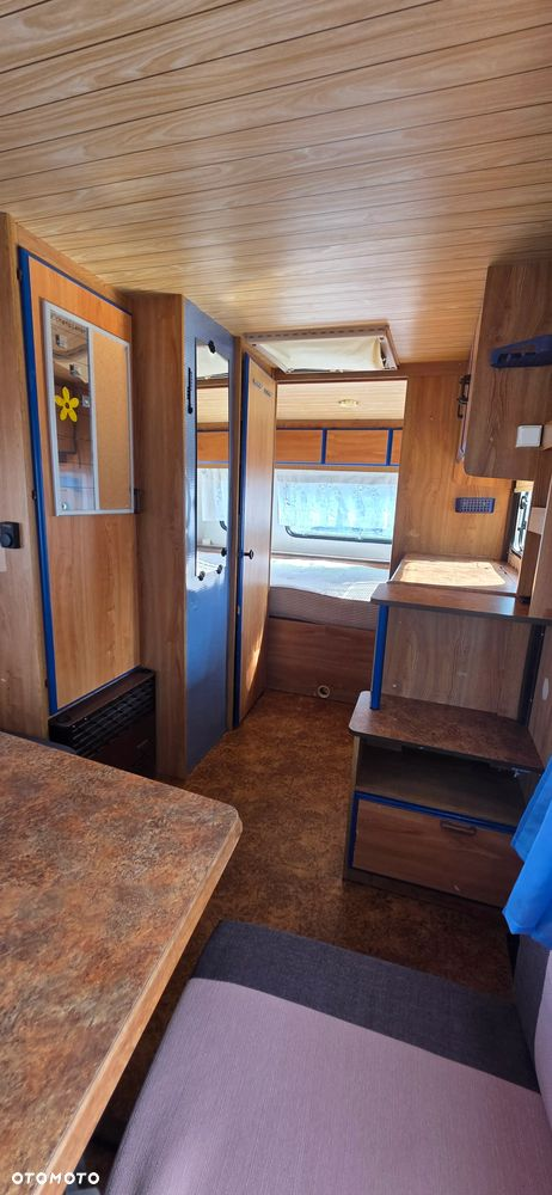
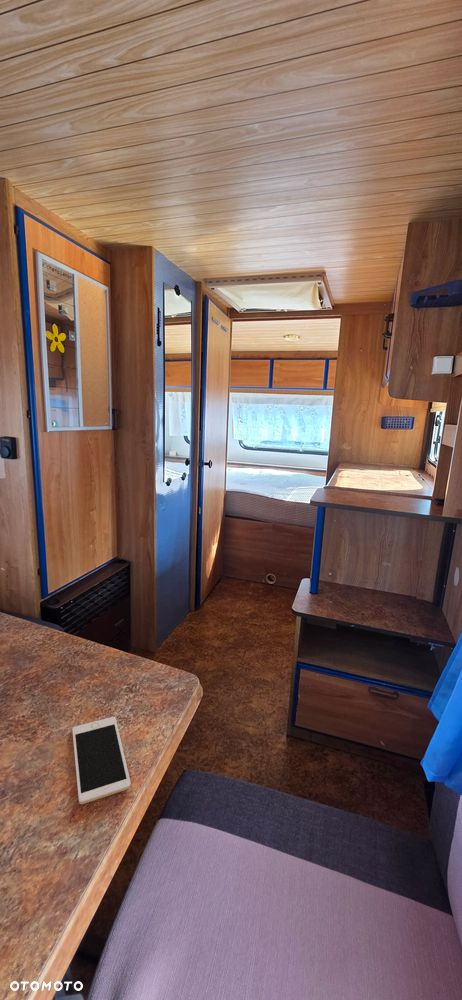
+ cell phone [71,716,132,805]
